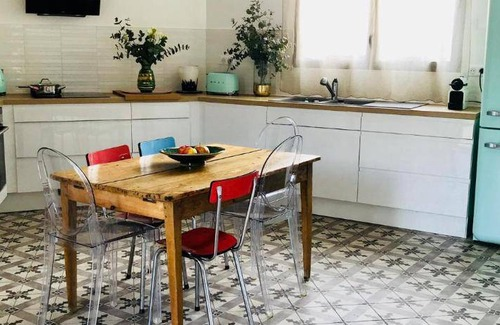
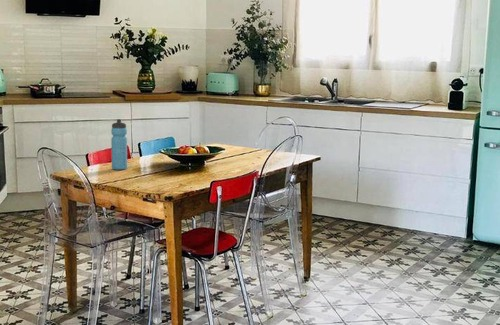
+ water bottle [110,118,128,171]
